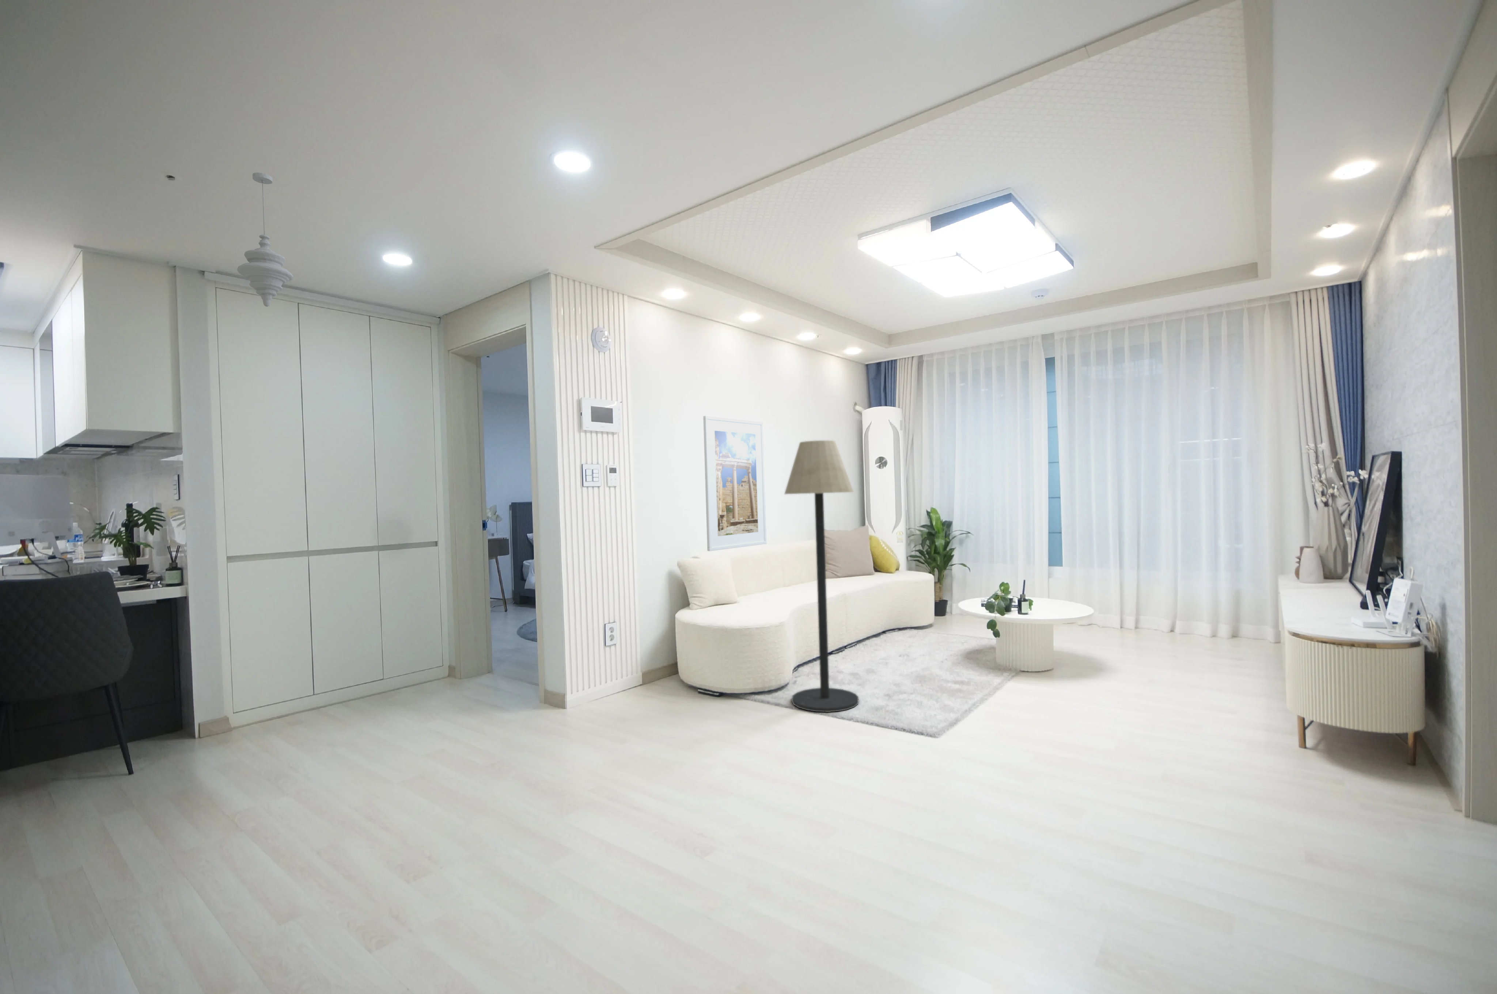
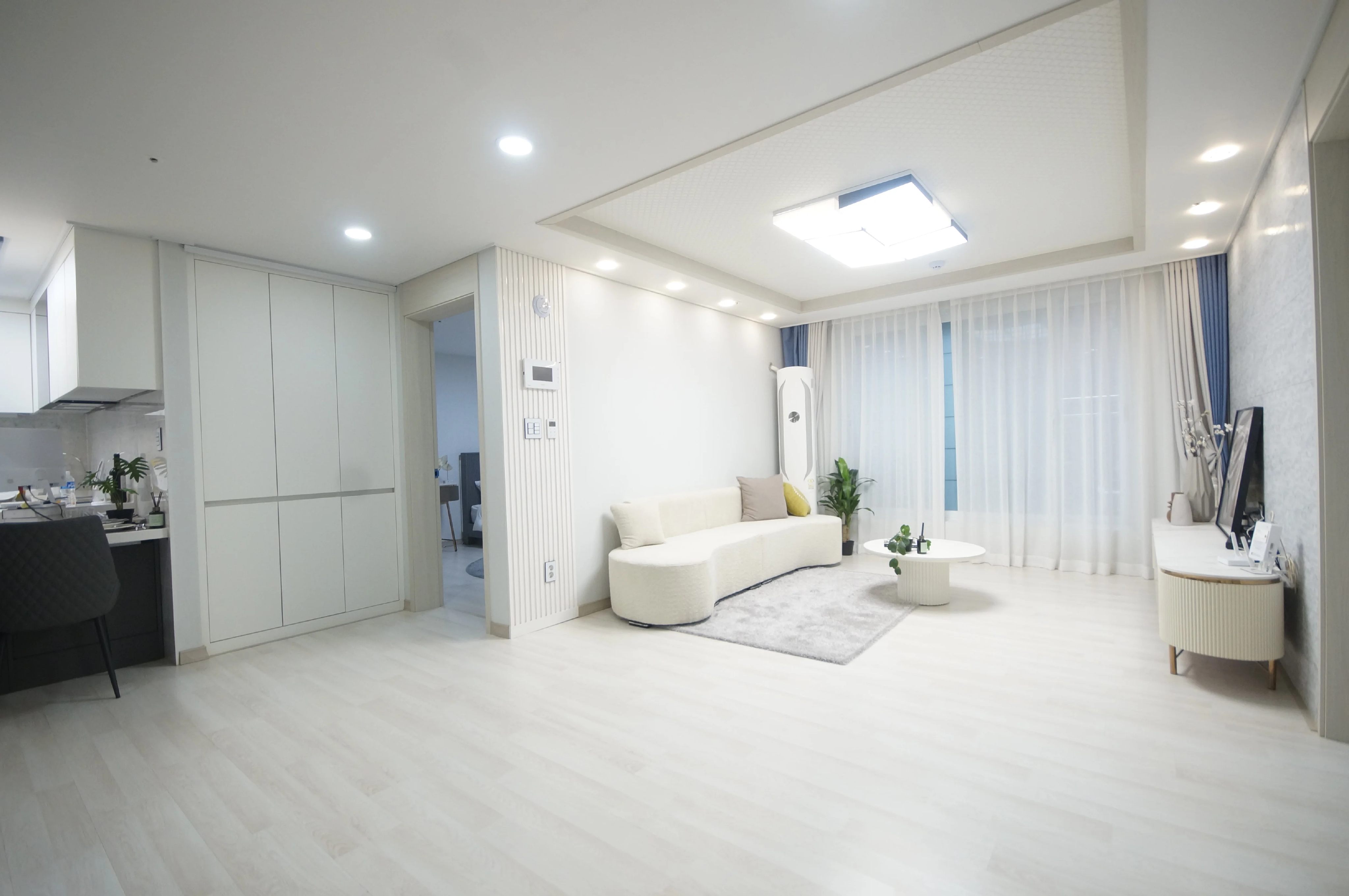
- pendant light [236,172,293,307]
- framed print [702,416,767,551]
- floor lamp [783,440,859,712]
